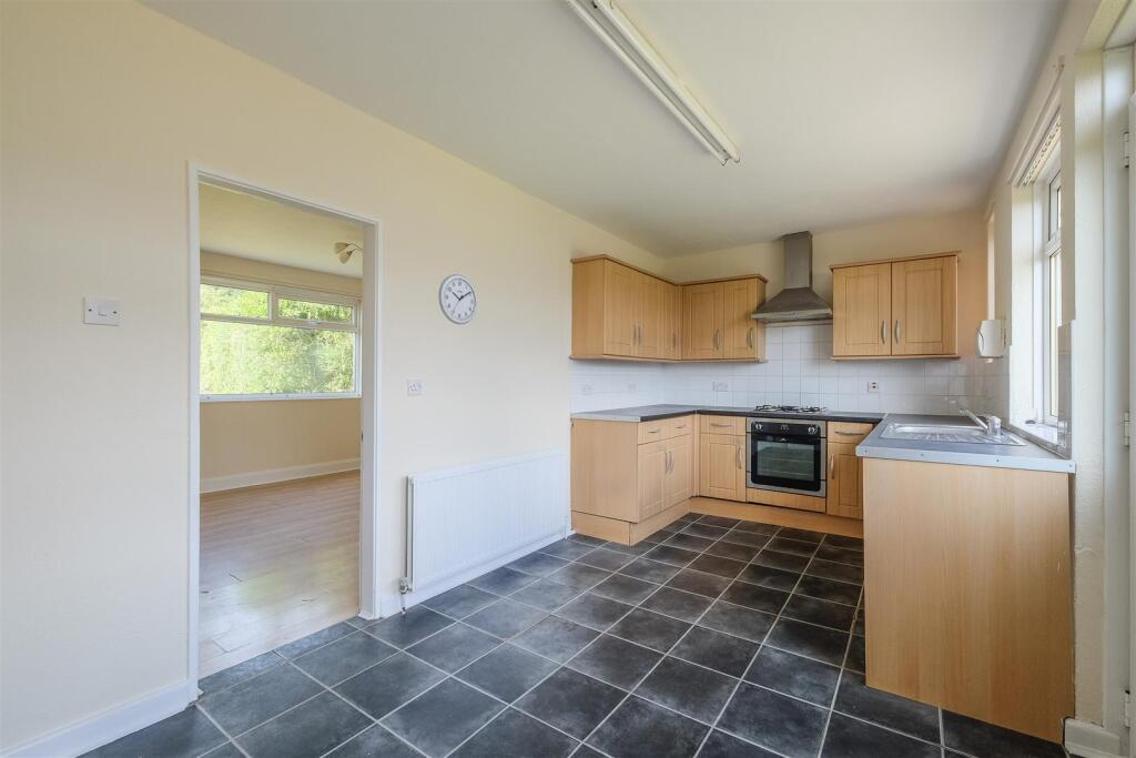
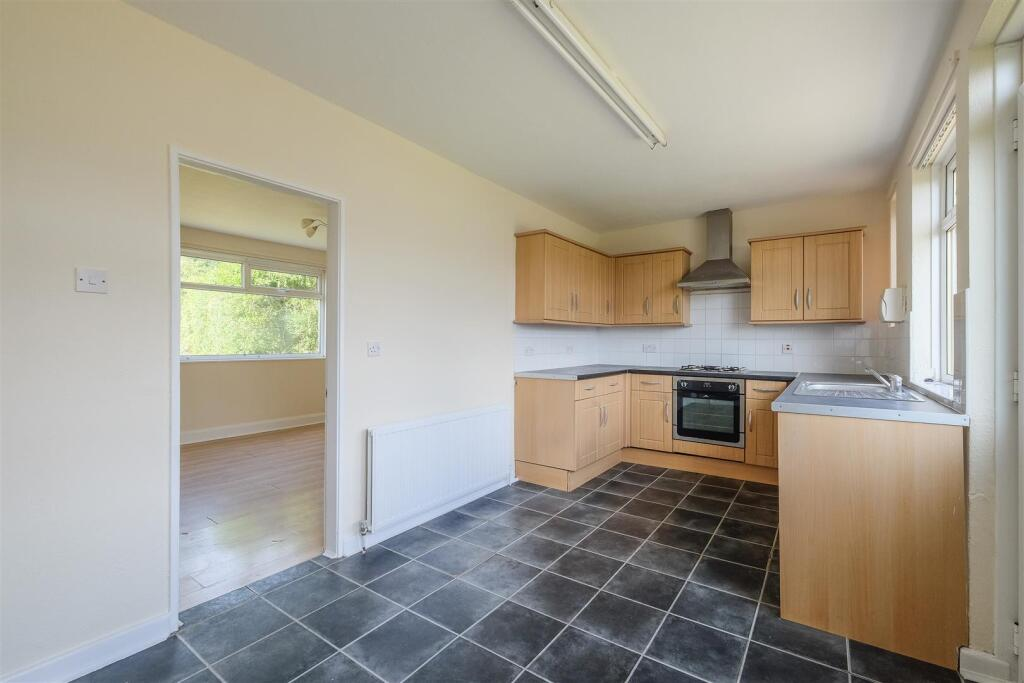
- wall clock [437,273,478,325]
